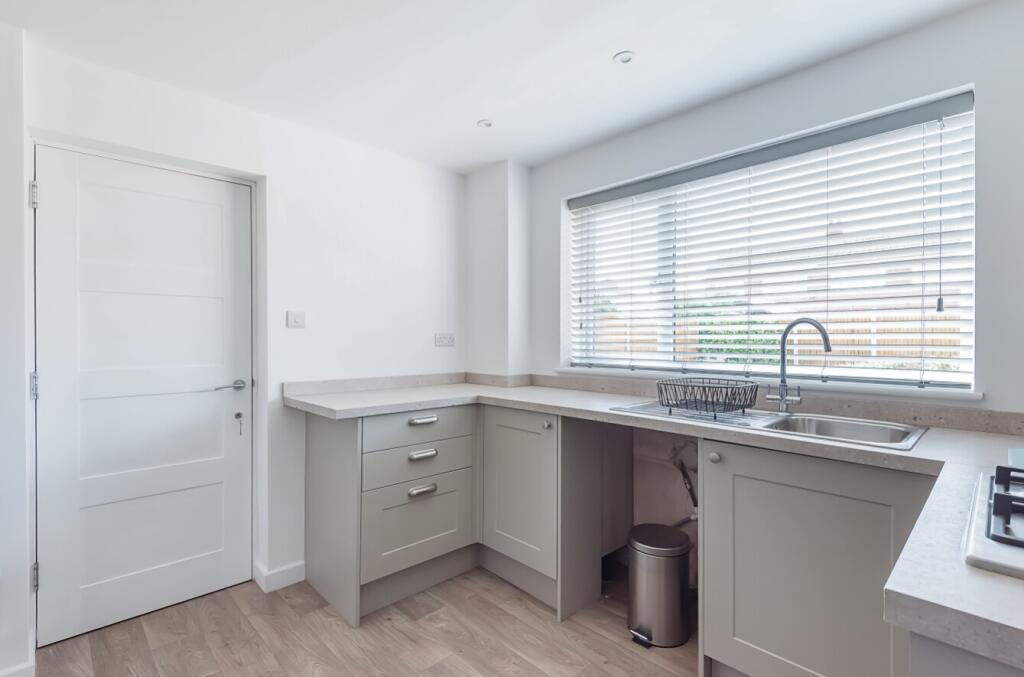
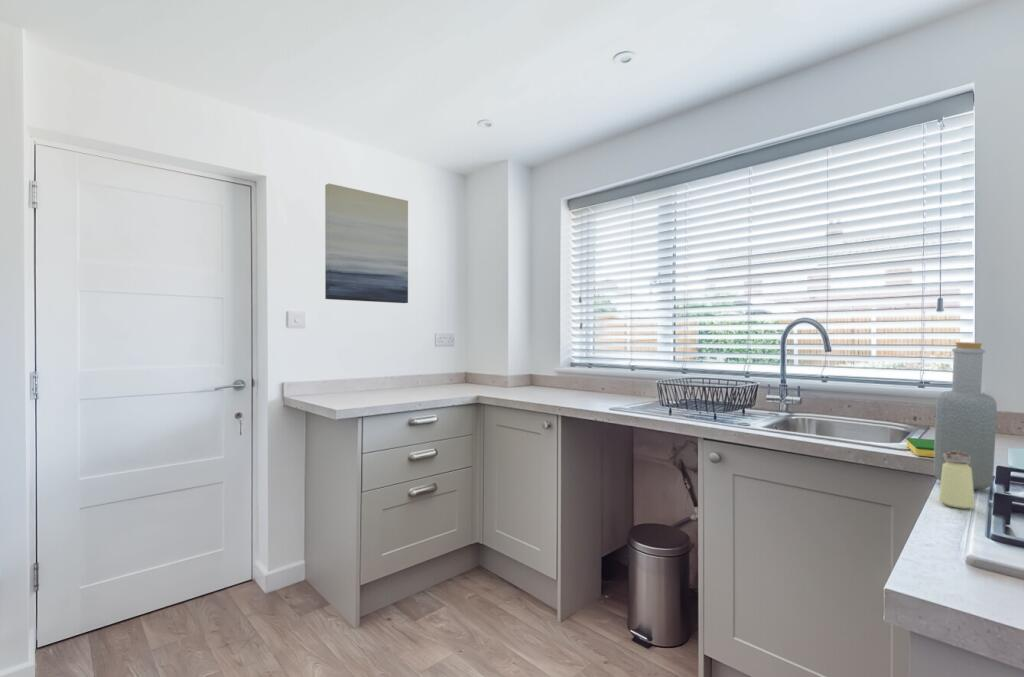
+ bottle [932,341,998,490]
+ wall art [324,183,409,304]
+ dish sponge [905,437,935,458]
+ saltshaker [938,451,976,510]
